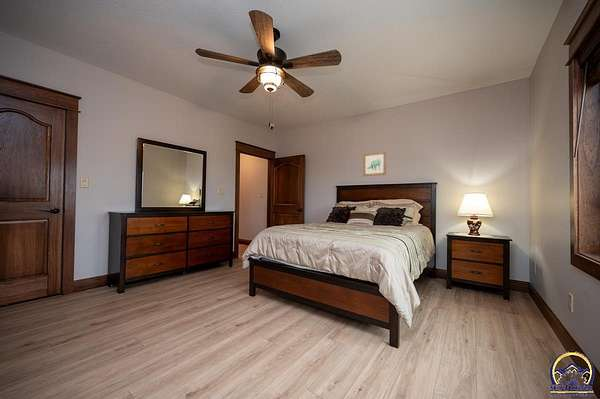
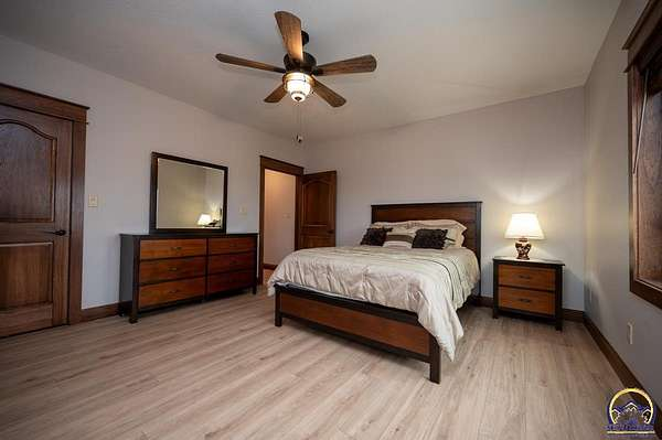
- wall art [362,151,387,177]
